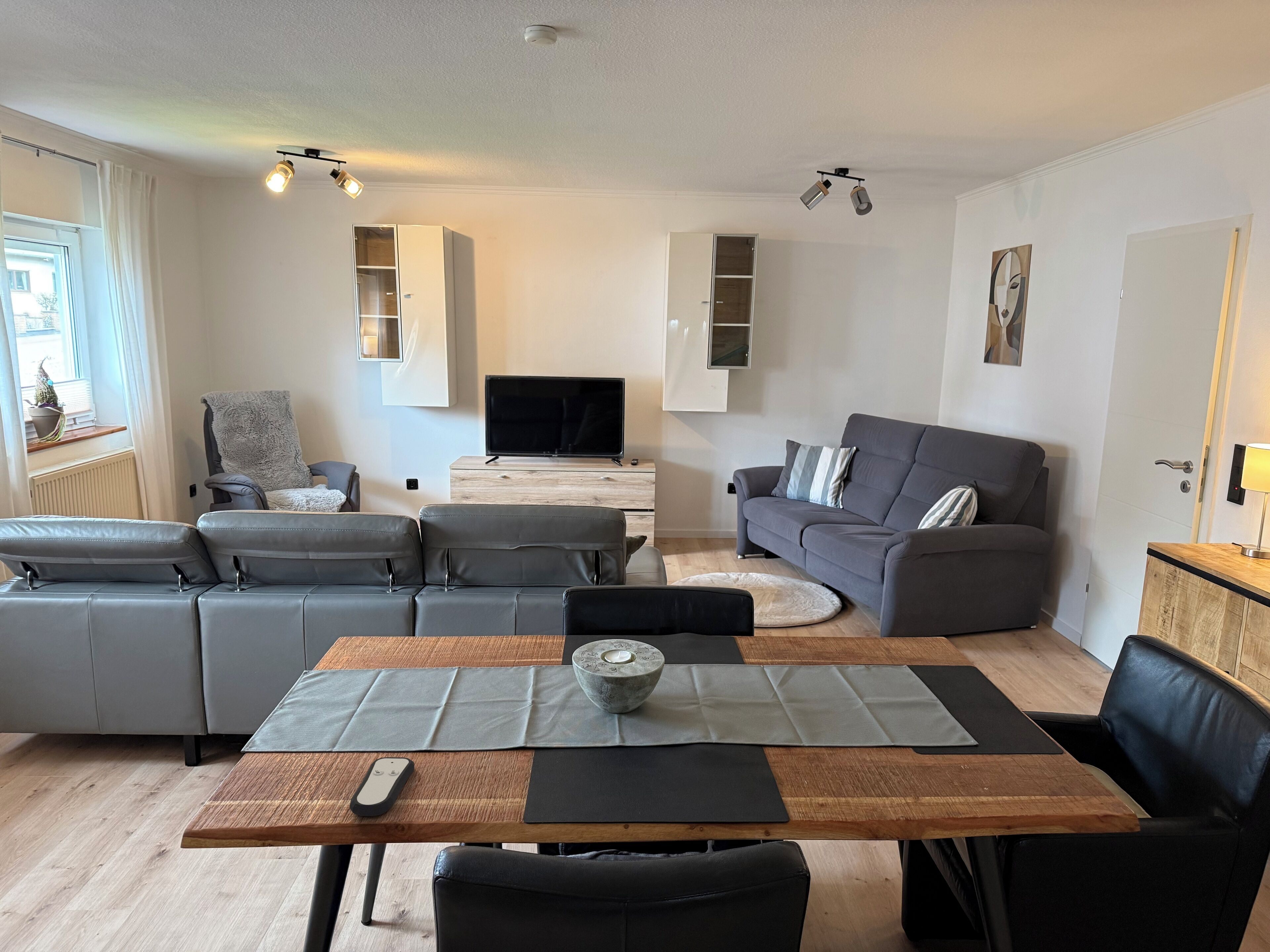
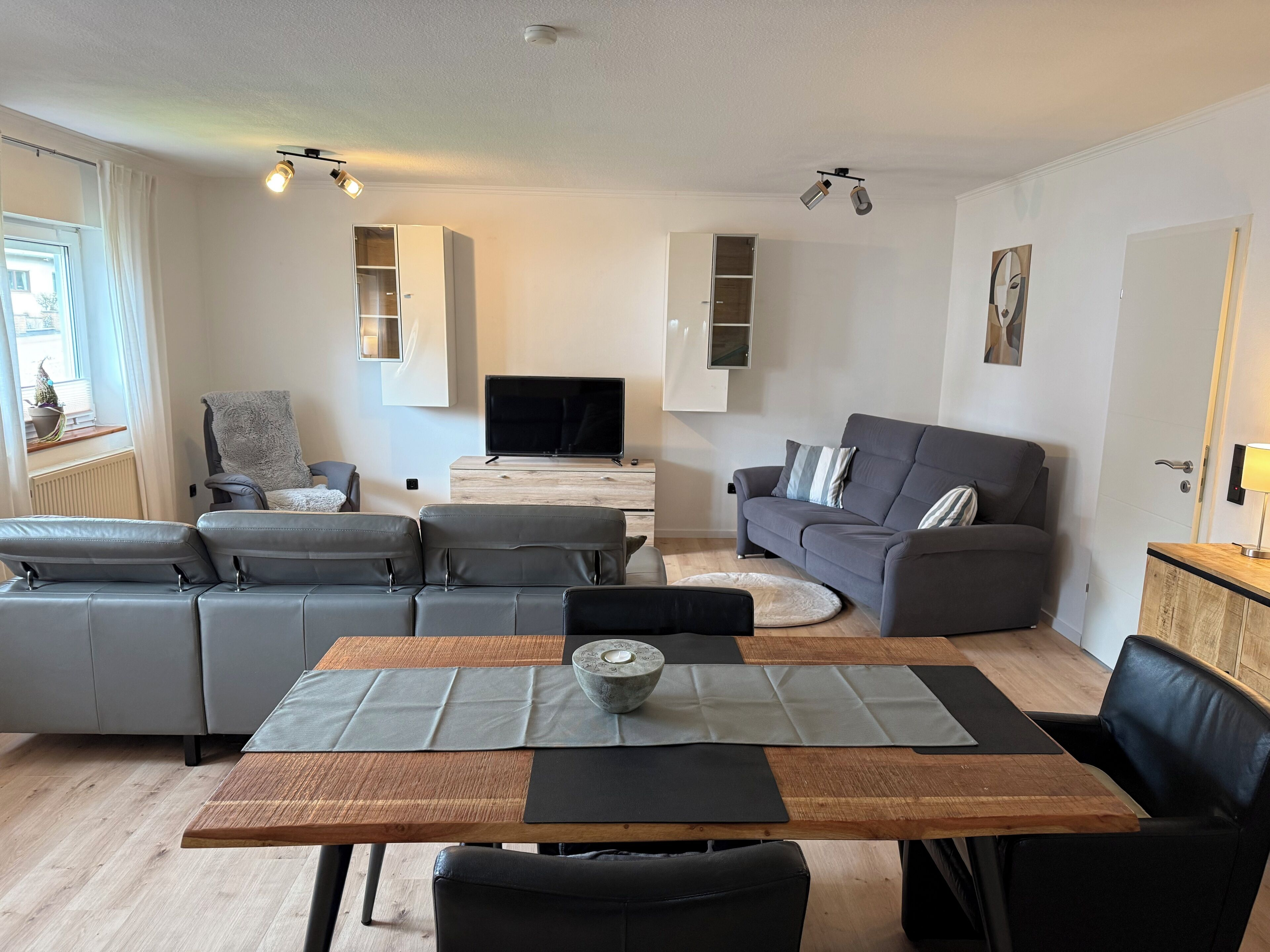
- remote control [349,757,415,816]
